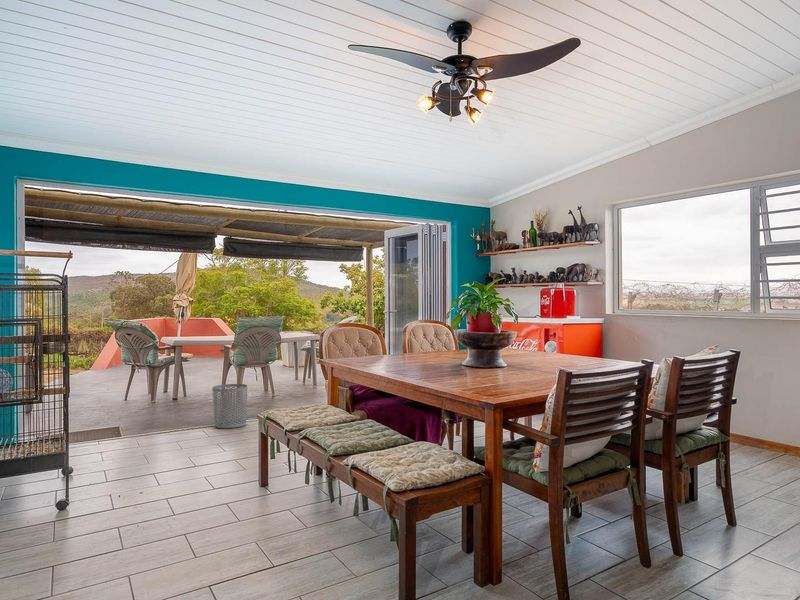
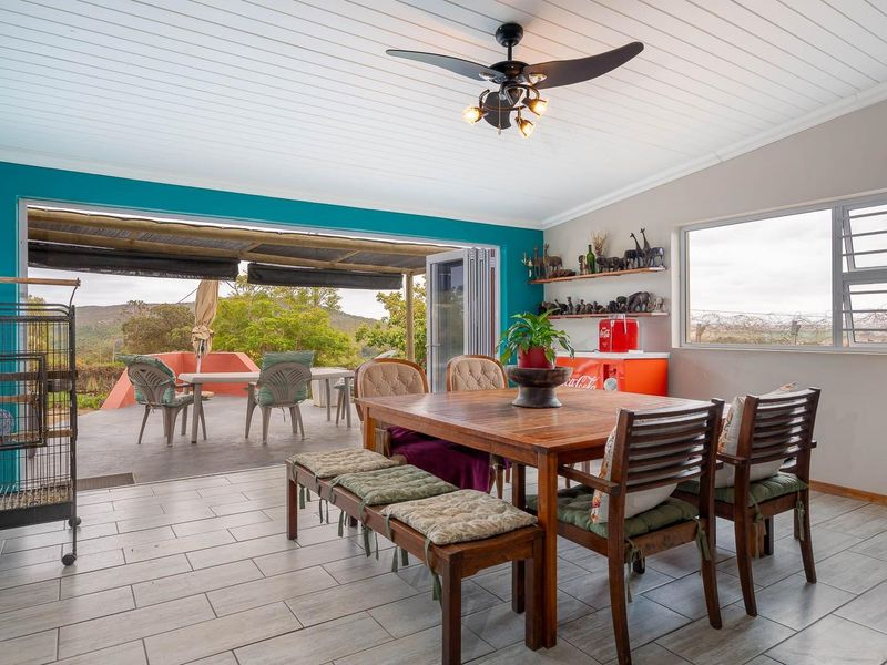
- waste bin [211,383,248,429]
